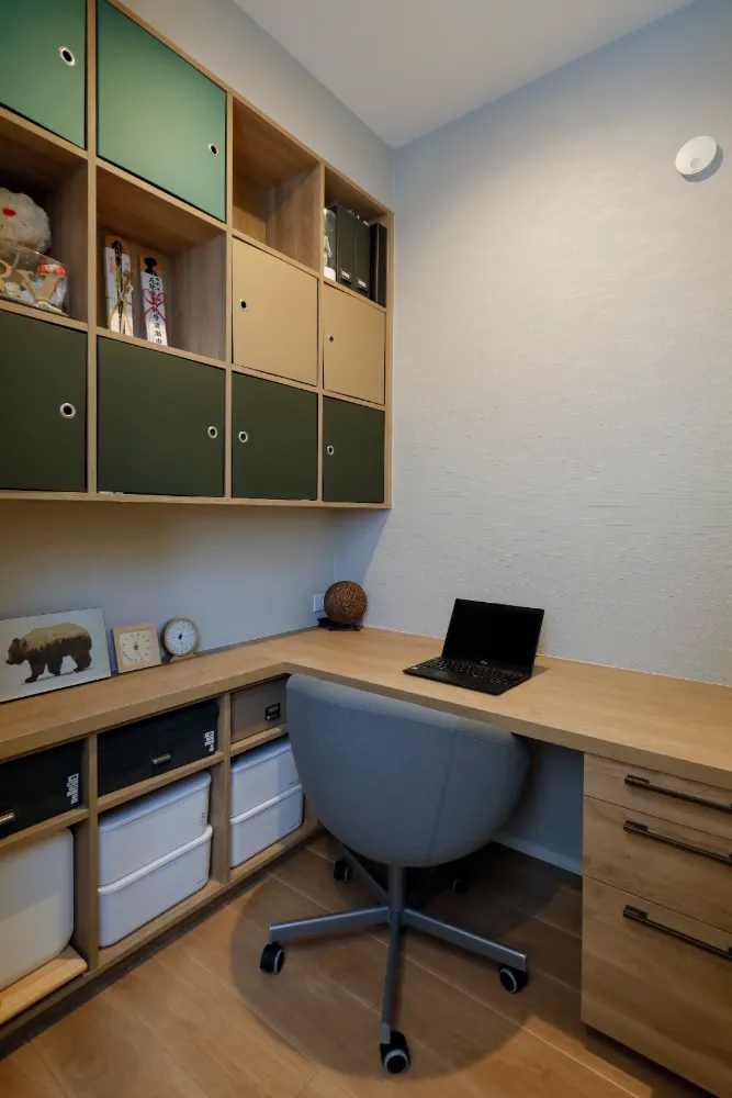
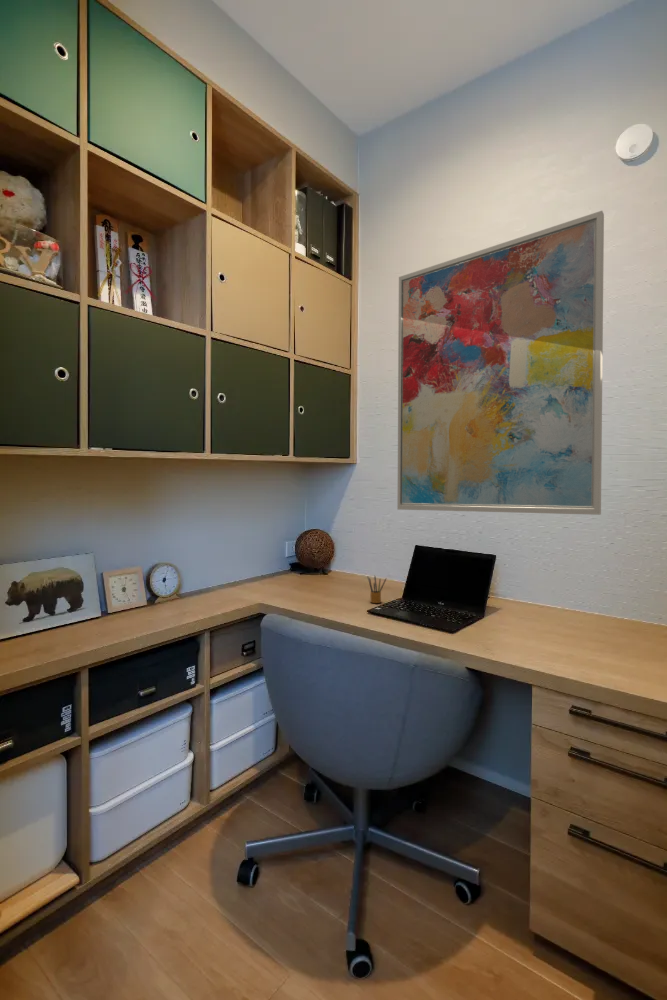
+ pencil box [367,575,387,604]
+ wall art [396,210,605,516]
